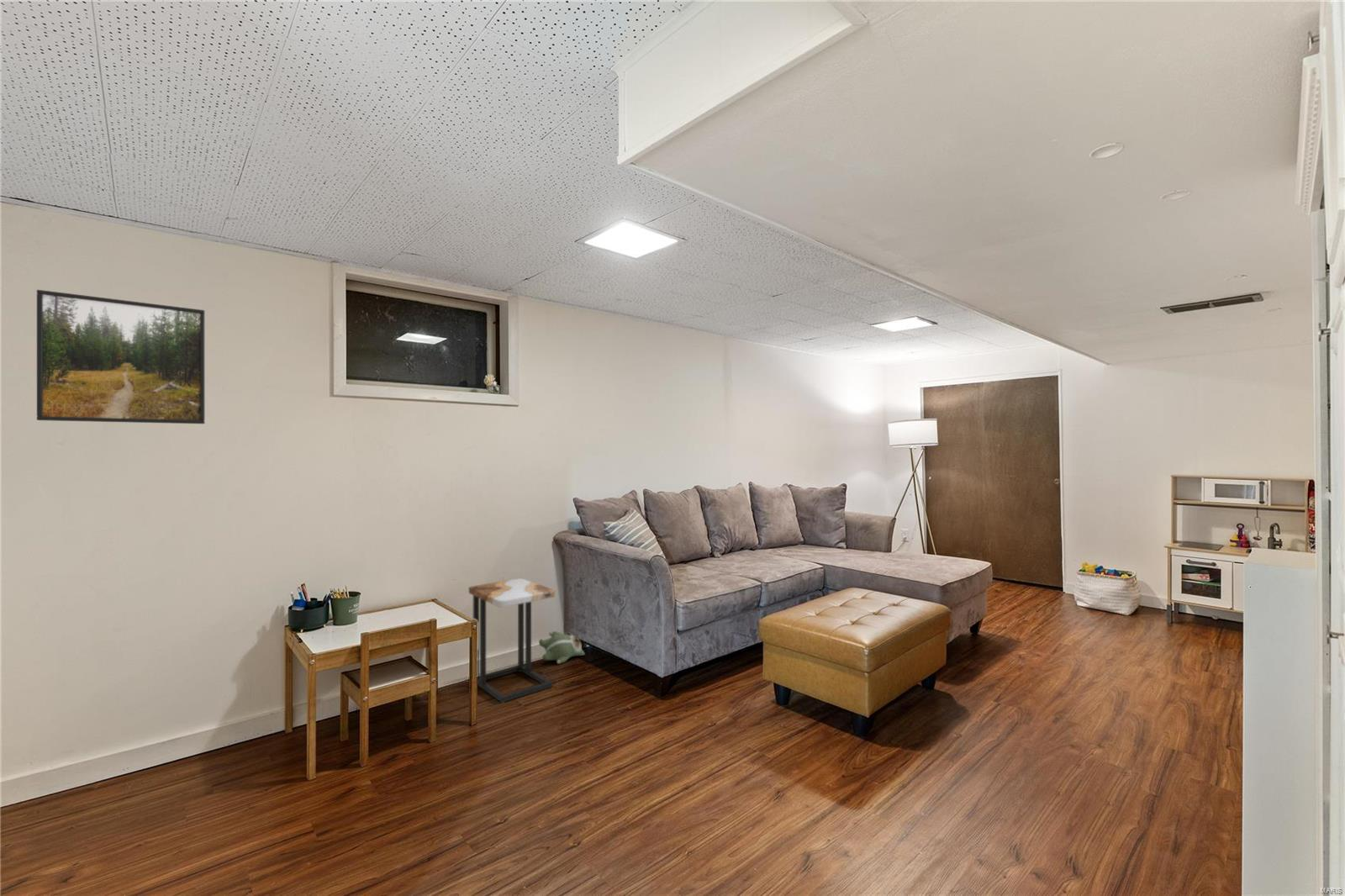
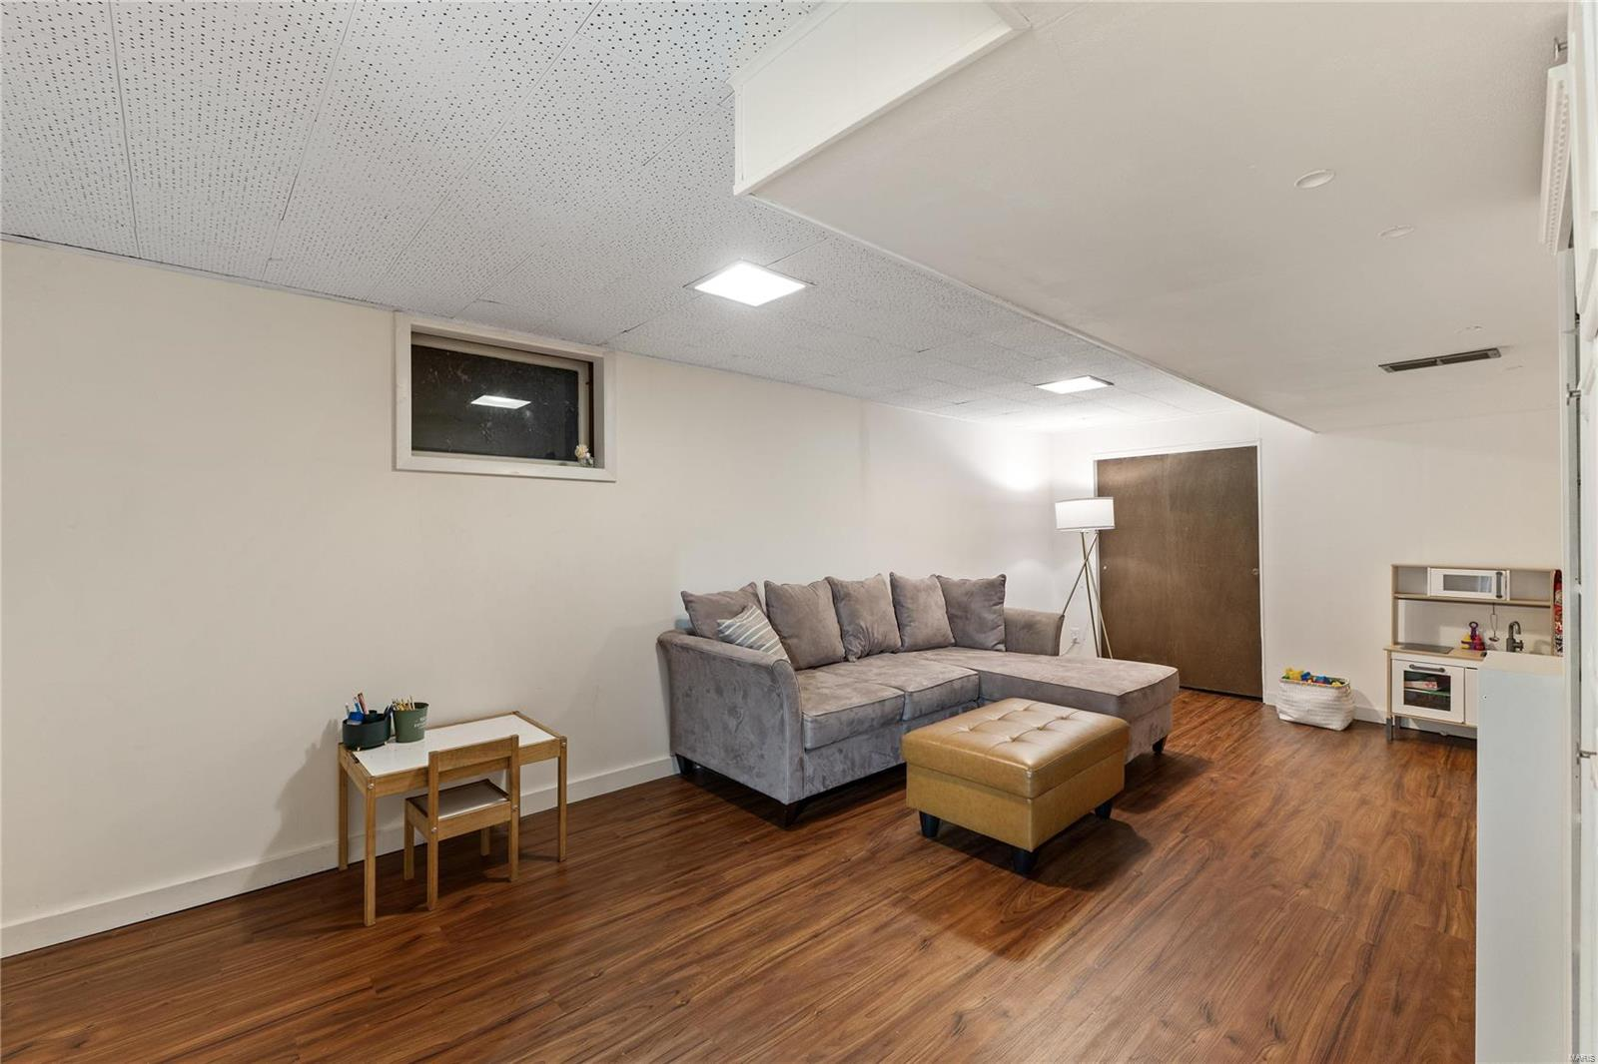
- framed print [36,289,205,424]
- side table [468,577,556,704]
- plush toy [538,630,586,665]
